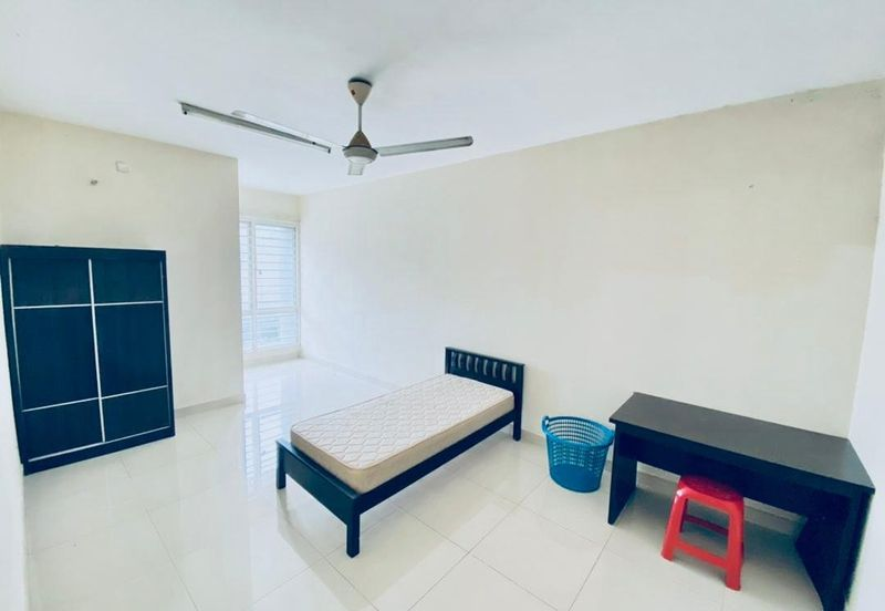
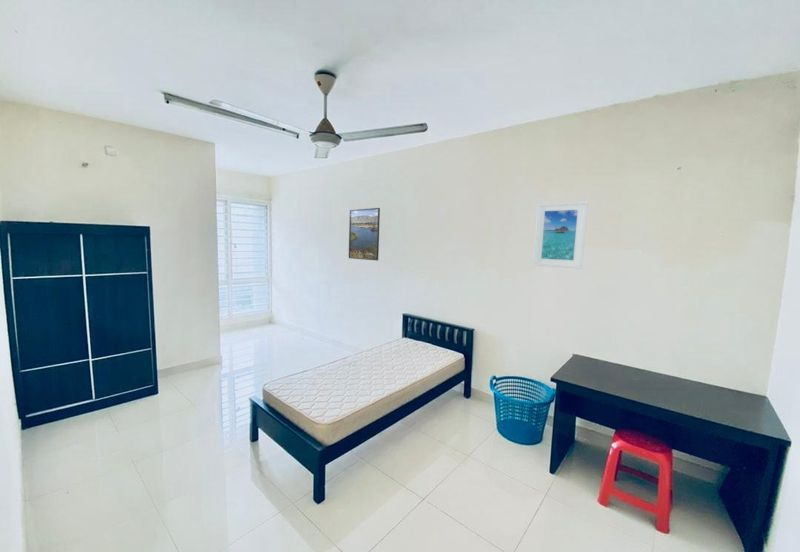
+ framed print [348,207,381,262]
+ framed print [532,200,589,270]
